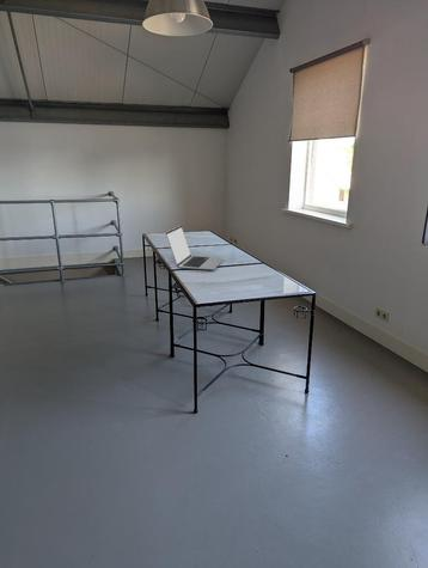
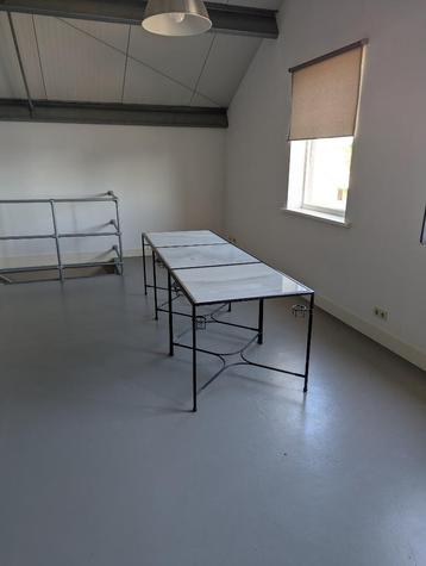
- laptop [165,225,225,270]
